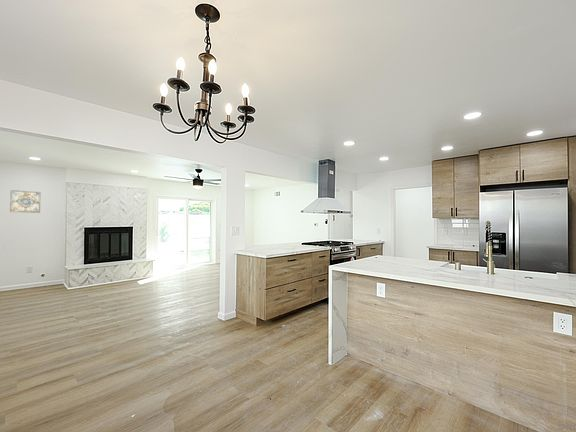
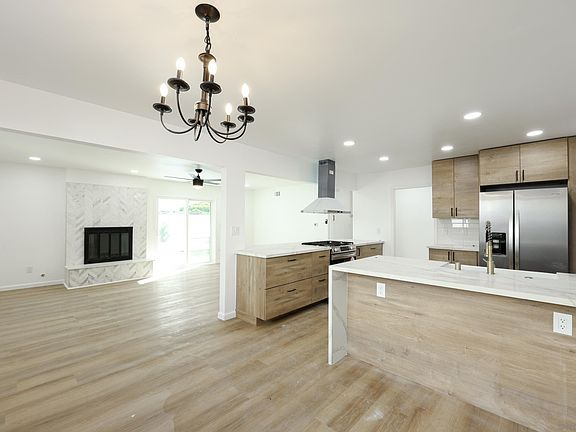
- wall art [9,189,42,214]
